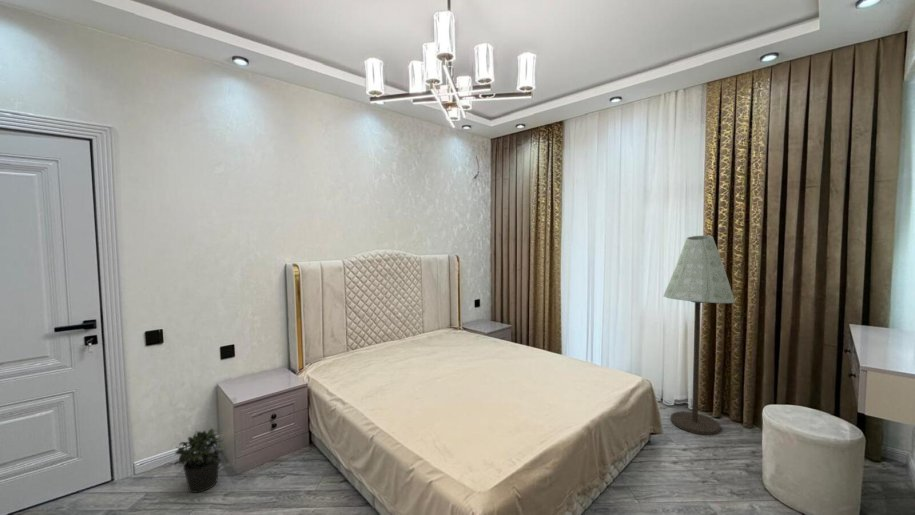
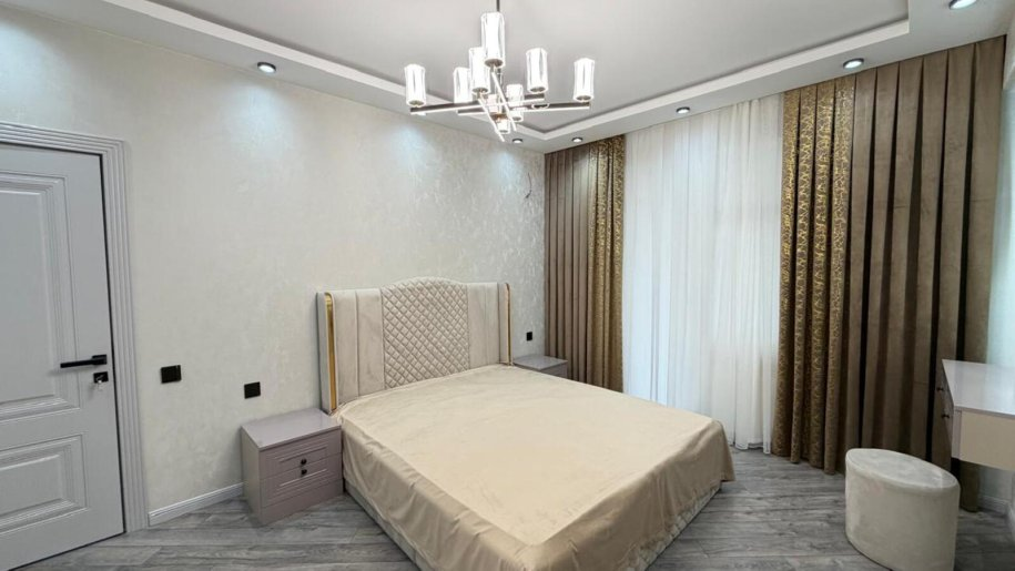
- floor lamp [663,235,736,436]
- potted plant [173,428,224,494]
